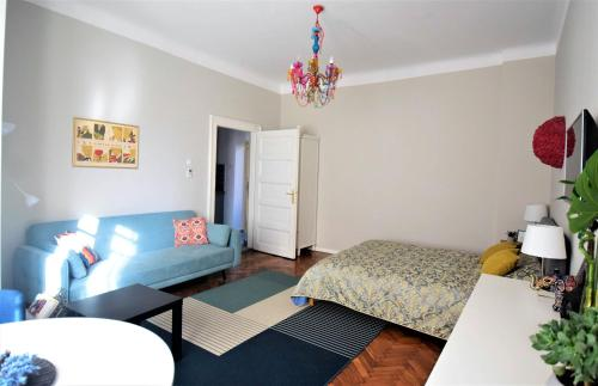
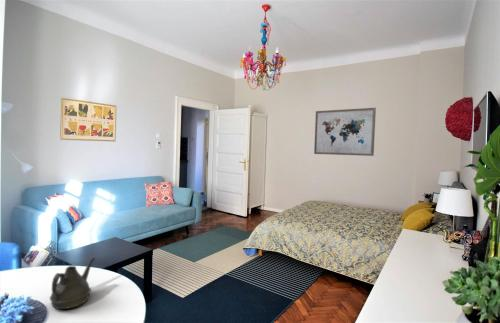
+ wall art [313,107,377,157]
+ teapot [49,256,96,310]
